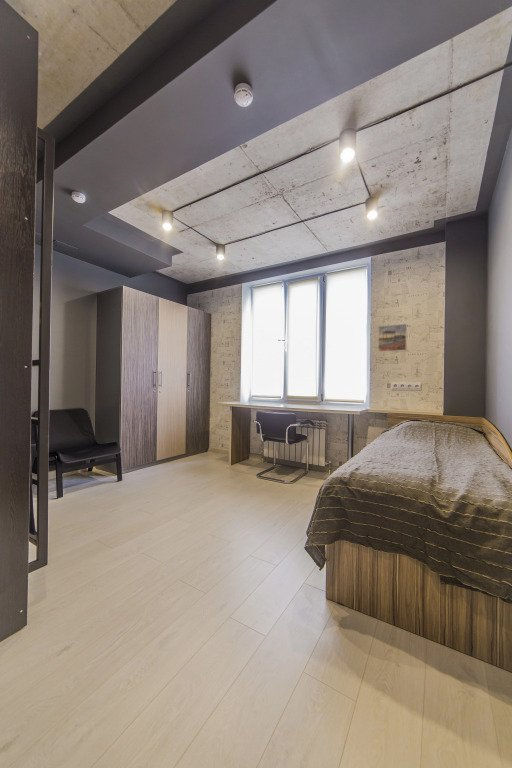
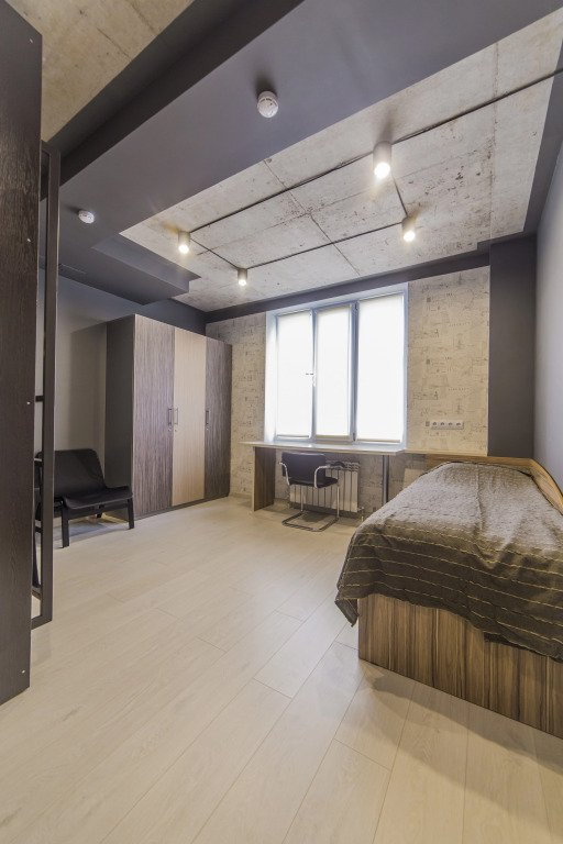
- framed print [377,323,408,353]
